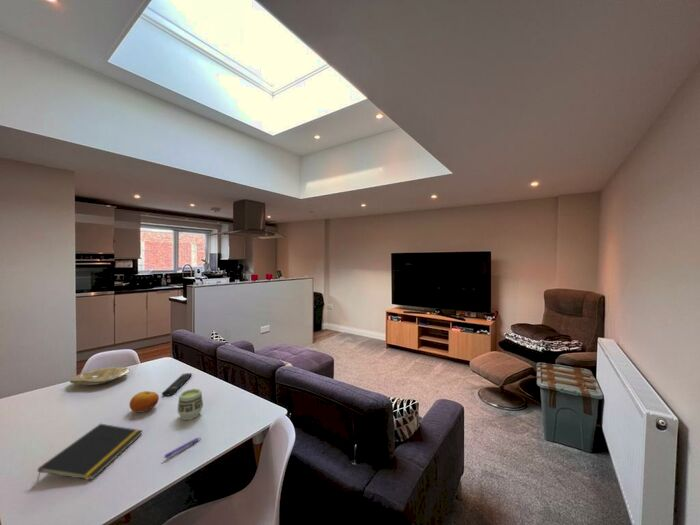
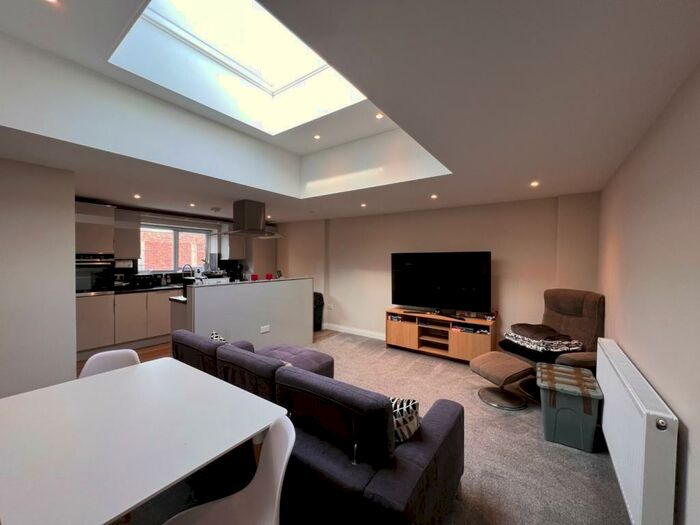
- cup [177,388,204,421]
- pen [162,436,202,460]
- remote control [161,372,193,397]
- fruit [128,390,160,413]
- notepad [35,423,143,485]
- plate [68,366,131,386]
